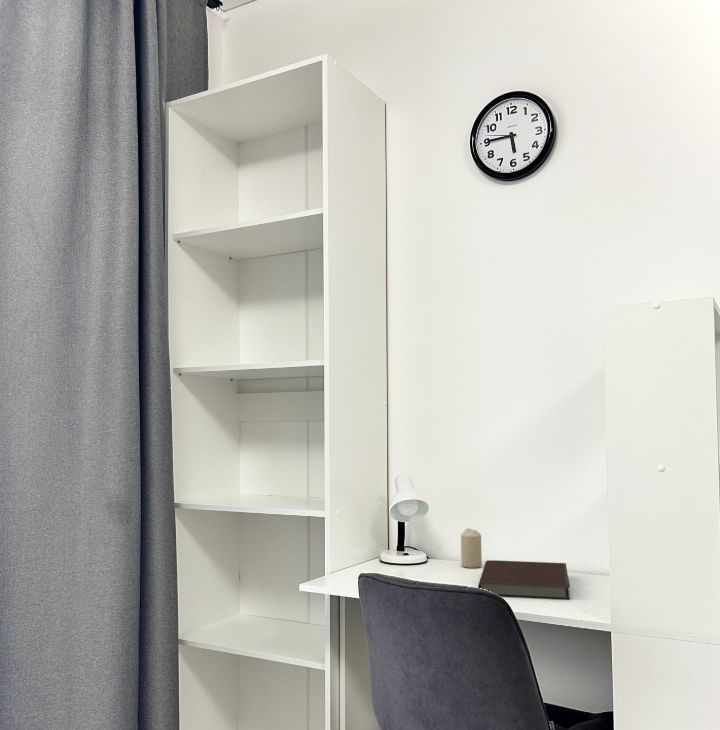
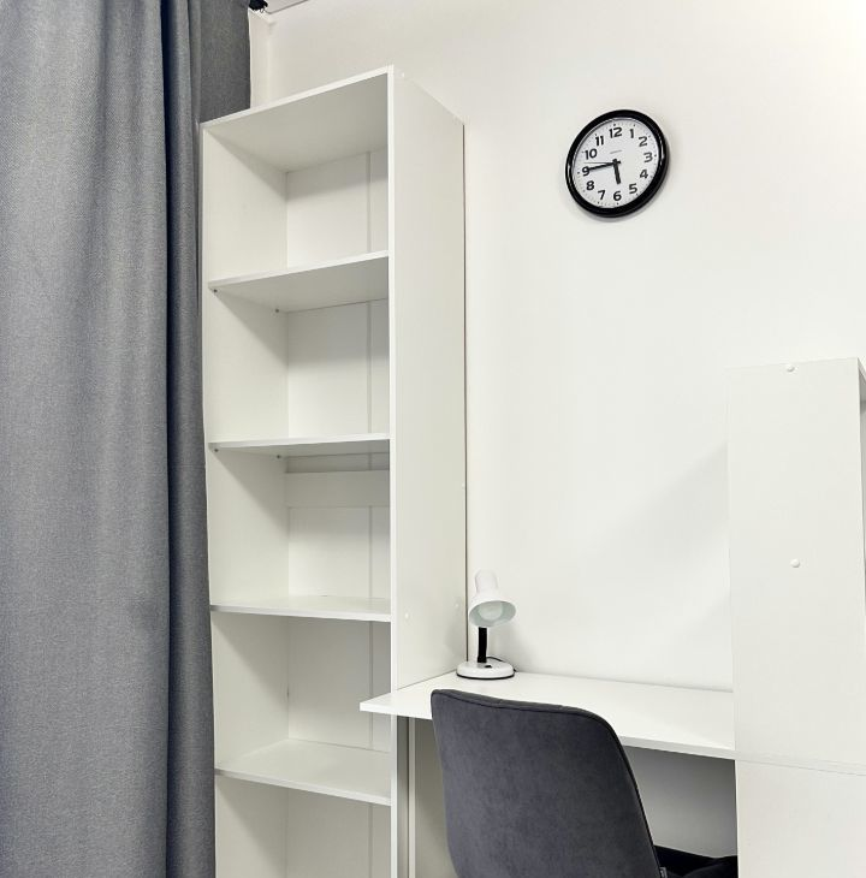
- notebook [477,559,571,601]
- candle [460,528,483,569]
